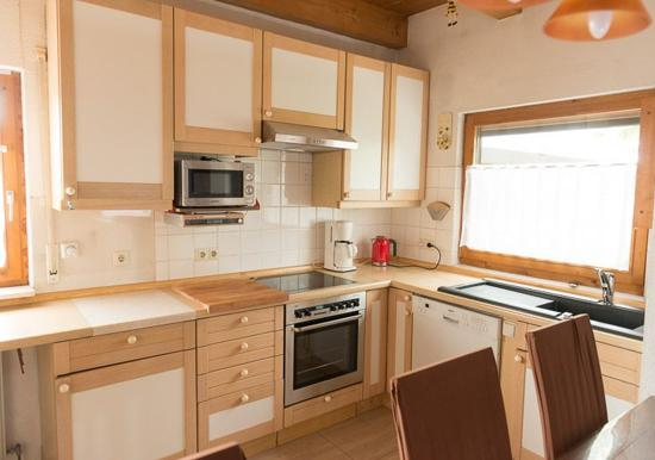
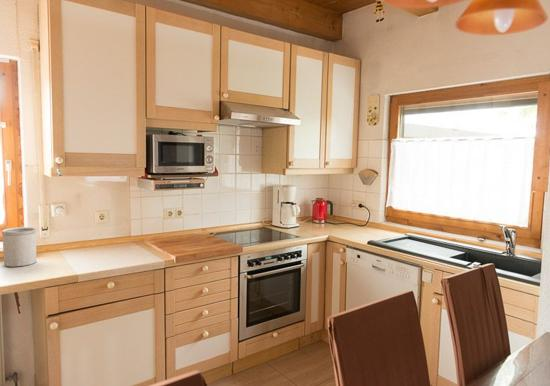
+ utensil holder [1,226,38,268]
